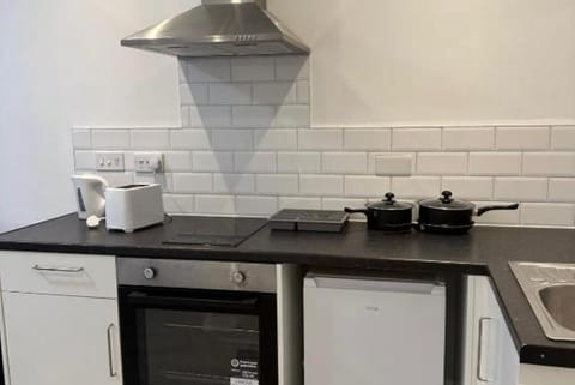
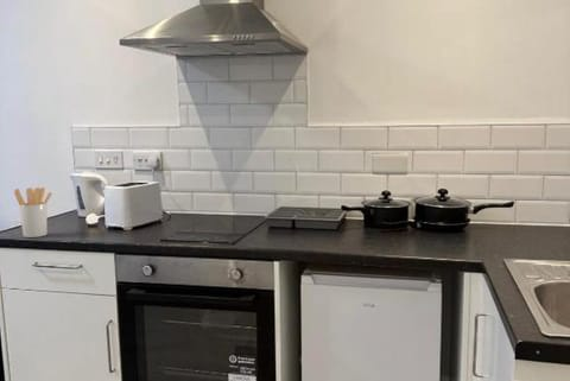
+ utensil holder [13,186,53,239]
